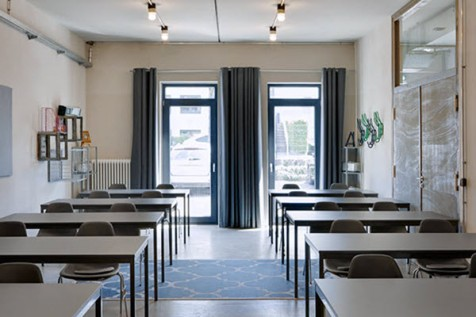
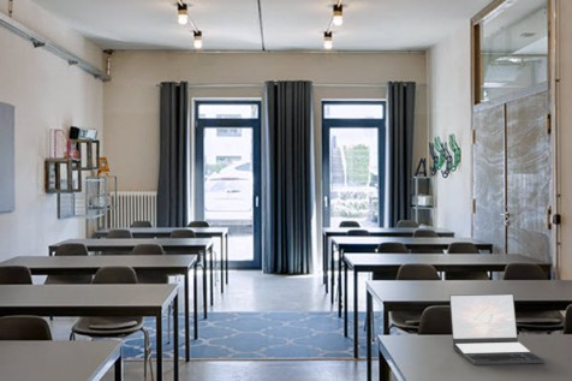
+ laptop [448,293,546,365]
